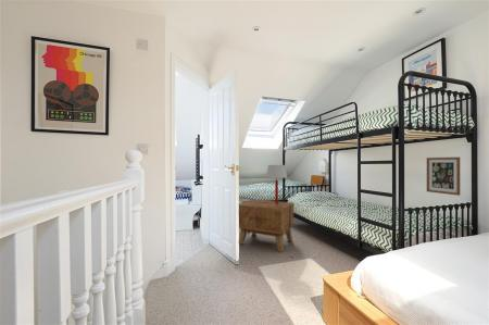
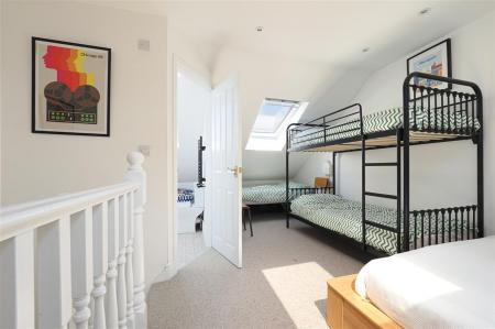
- side table [238,199,296,253]
- wall art [426,155,461,197]
- table lamp [265,164,288,203]
